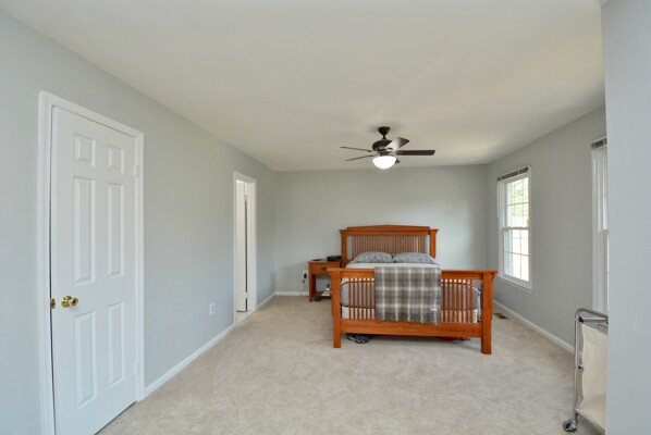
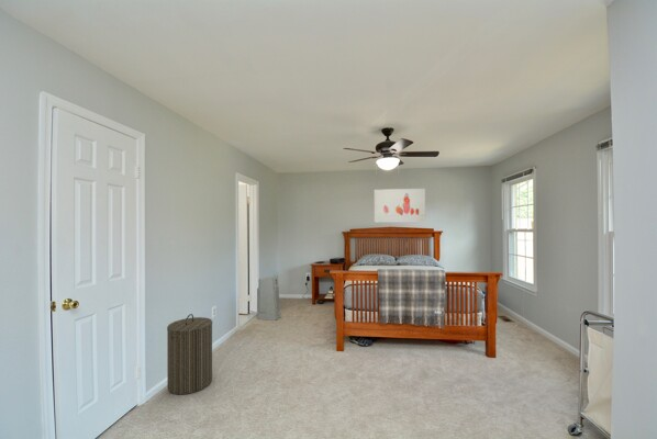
+ laundry hamper [166,313,213,395]
+ air purifier [256,275,282,322]
+ wall art [374,188,426,224]
